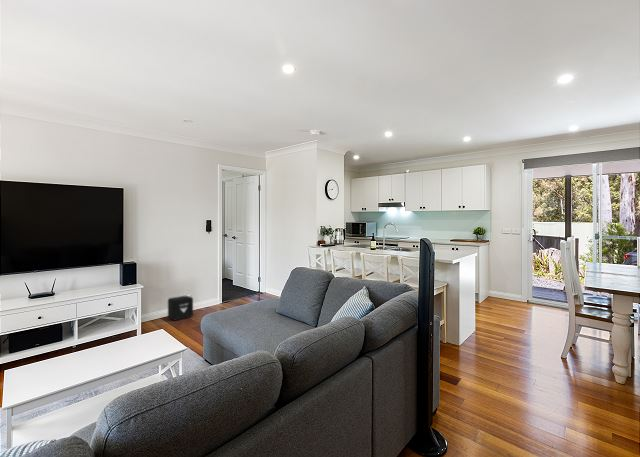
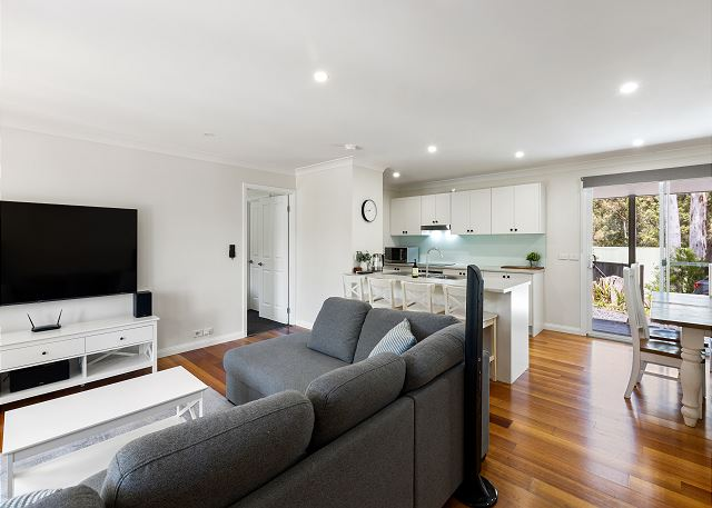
- air purifier [167,295,194,321]
